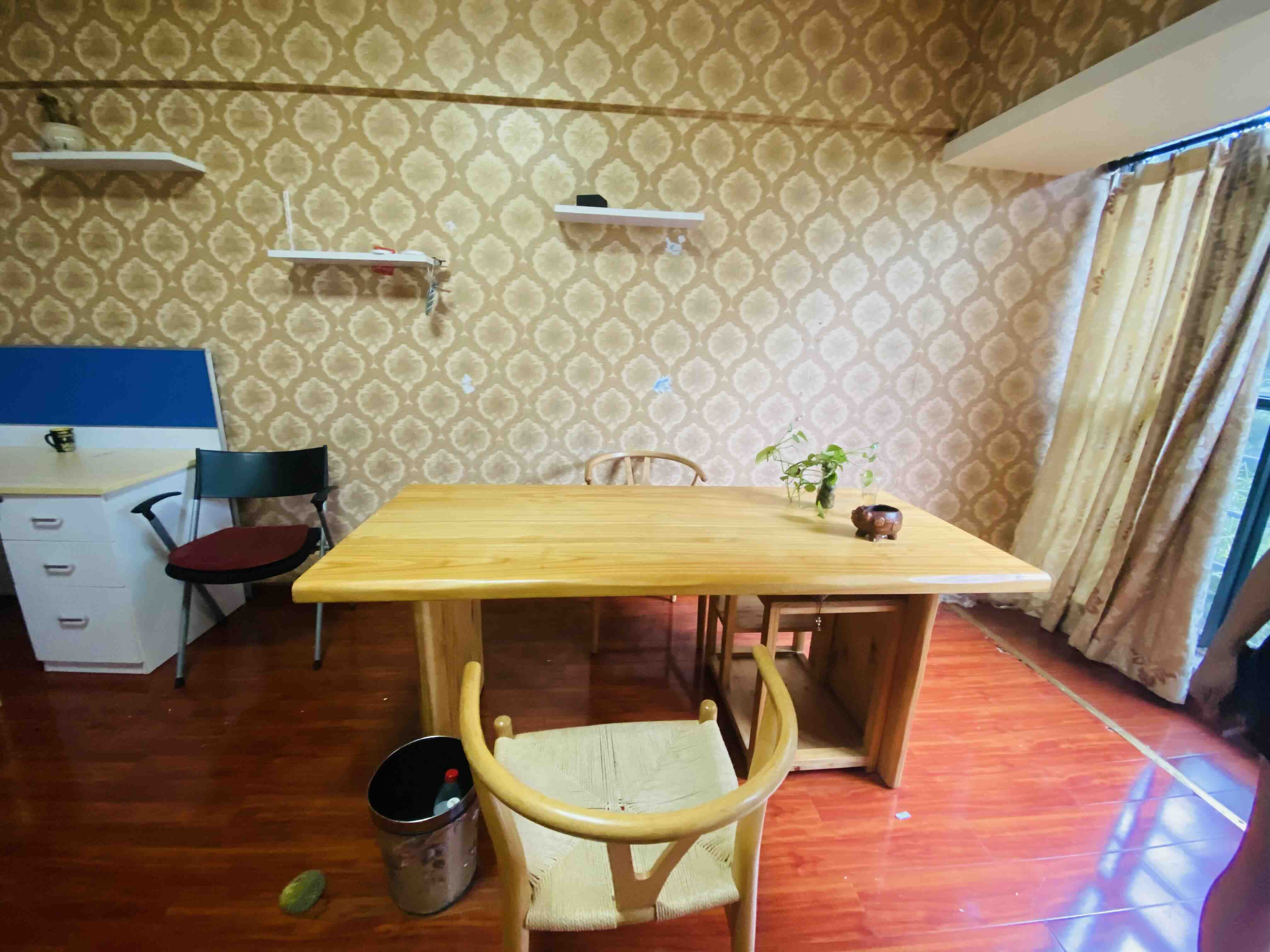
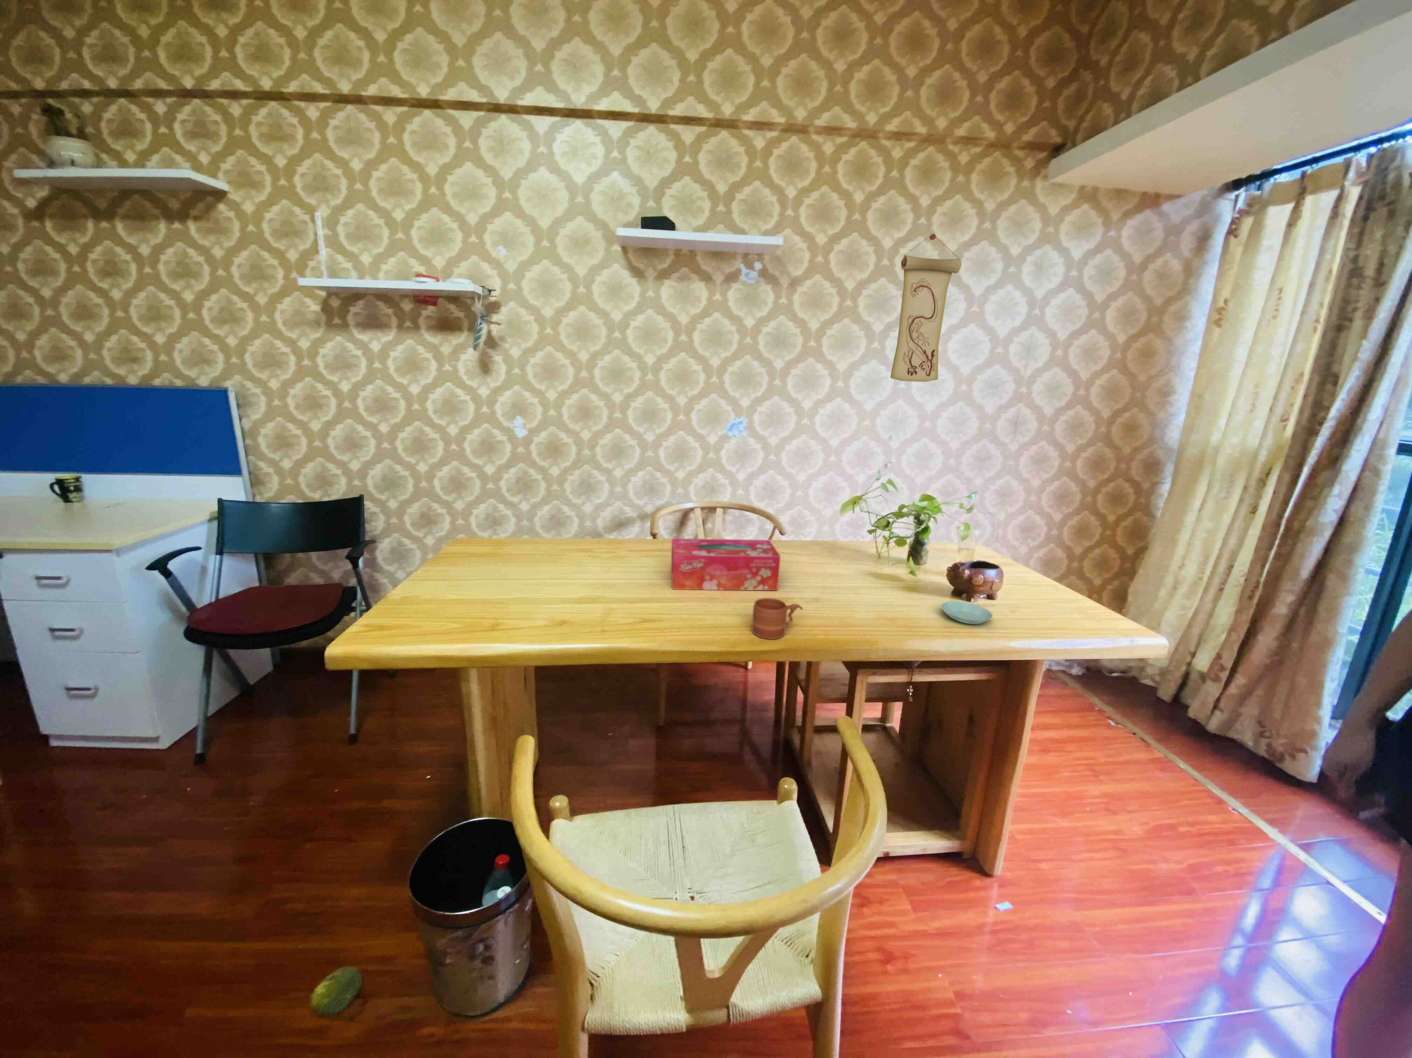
+ saucer [941,601,993,625]
+ mug [752,598,803,639]
+ tissue box [670,538,780,590]
+ wall scroll [889,233,962,382]
